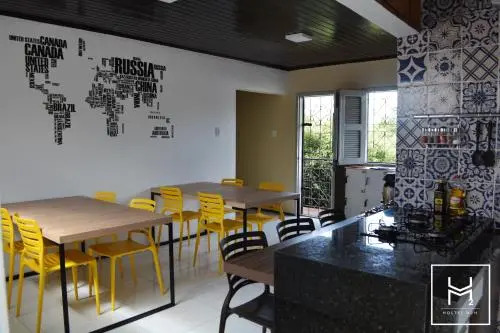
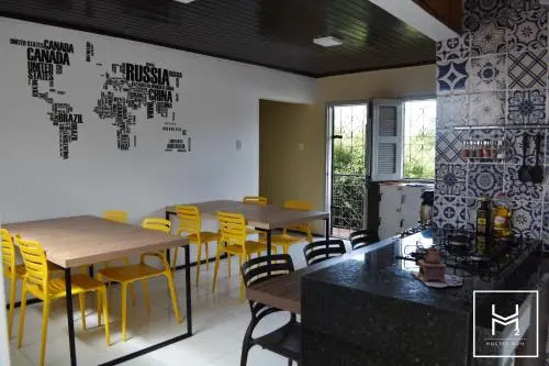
+ teapot [410,245,463,288]
